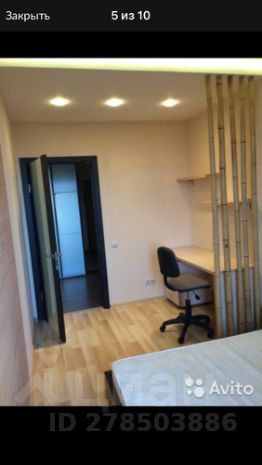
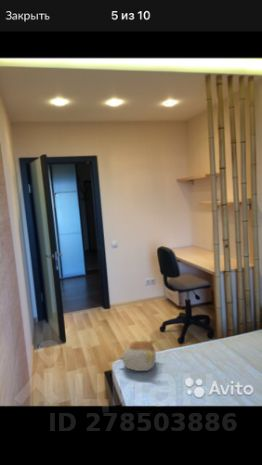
+ plush toy [117,339,157,372]
